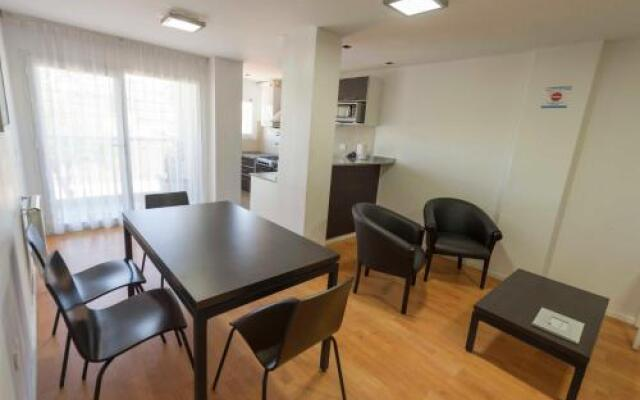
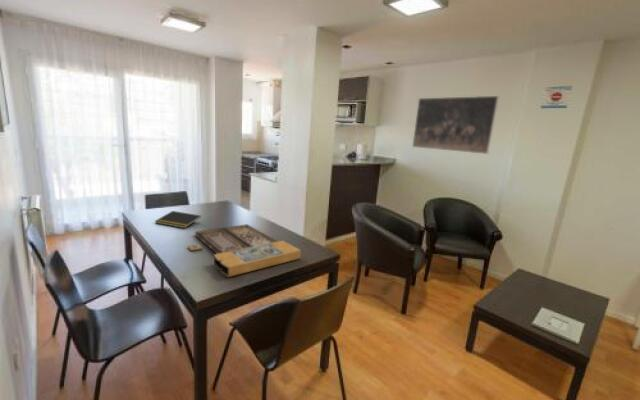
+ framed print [411,95,500,155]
+ notepad [154,210,202,229]
+ board game [187,223,302,278]
